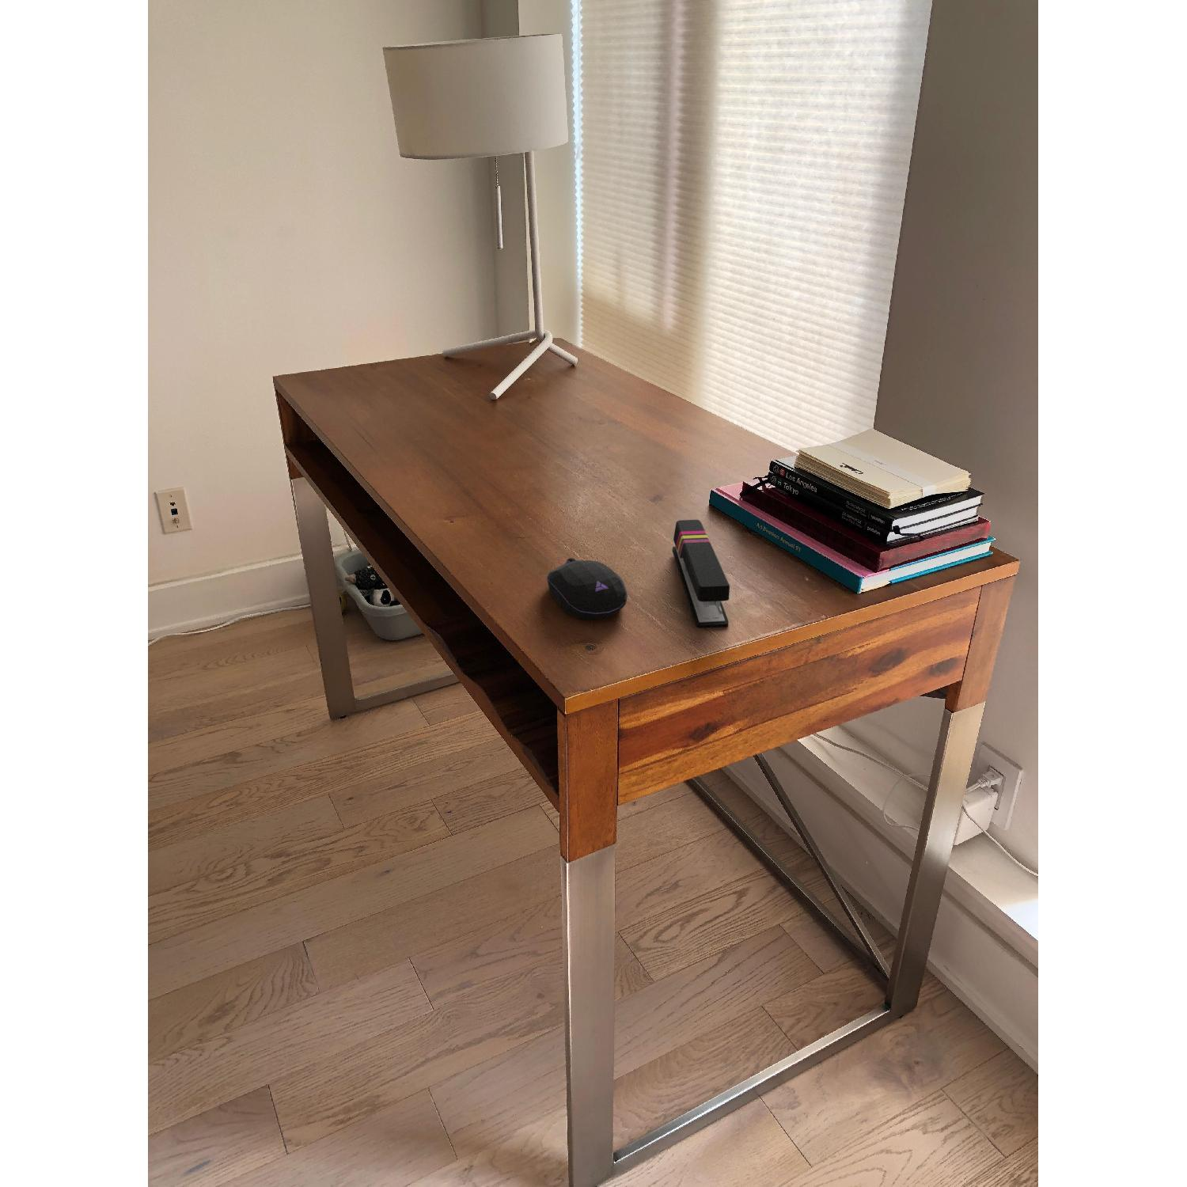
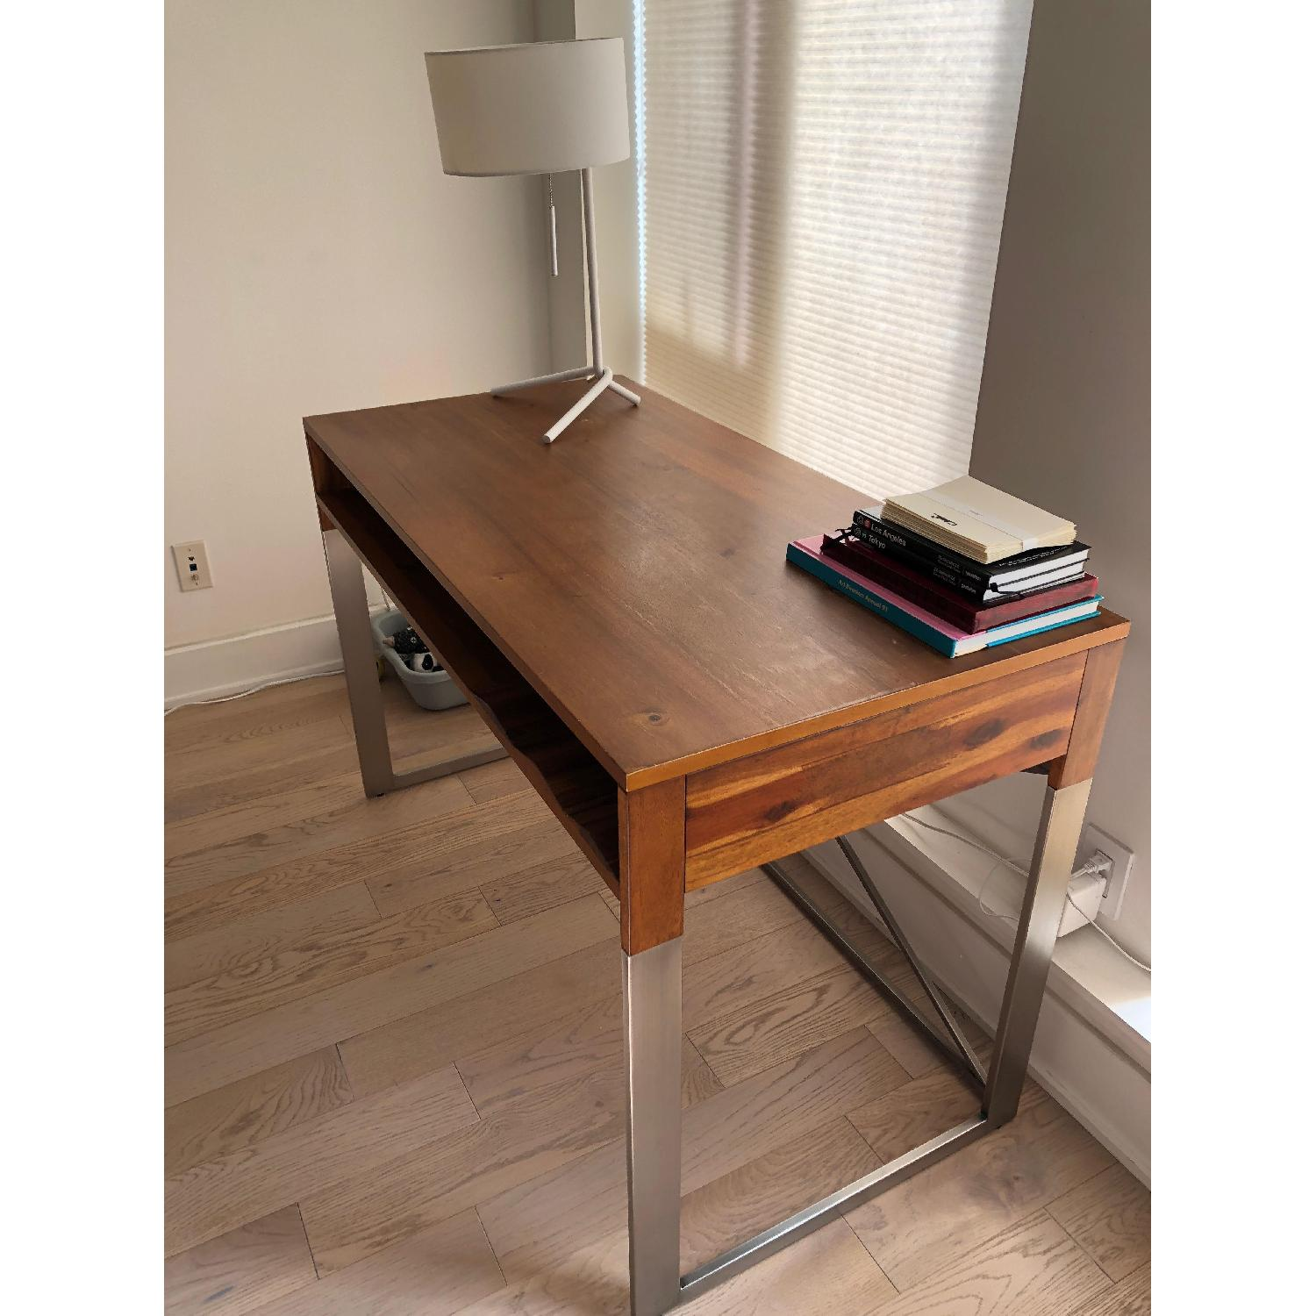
- computer mouse [546,558,628,621]
- stapler [672,520,730,629]
